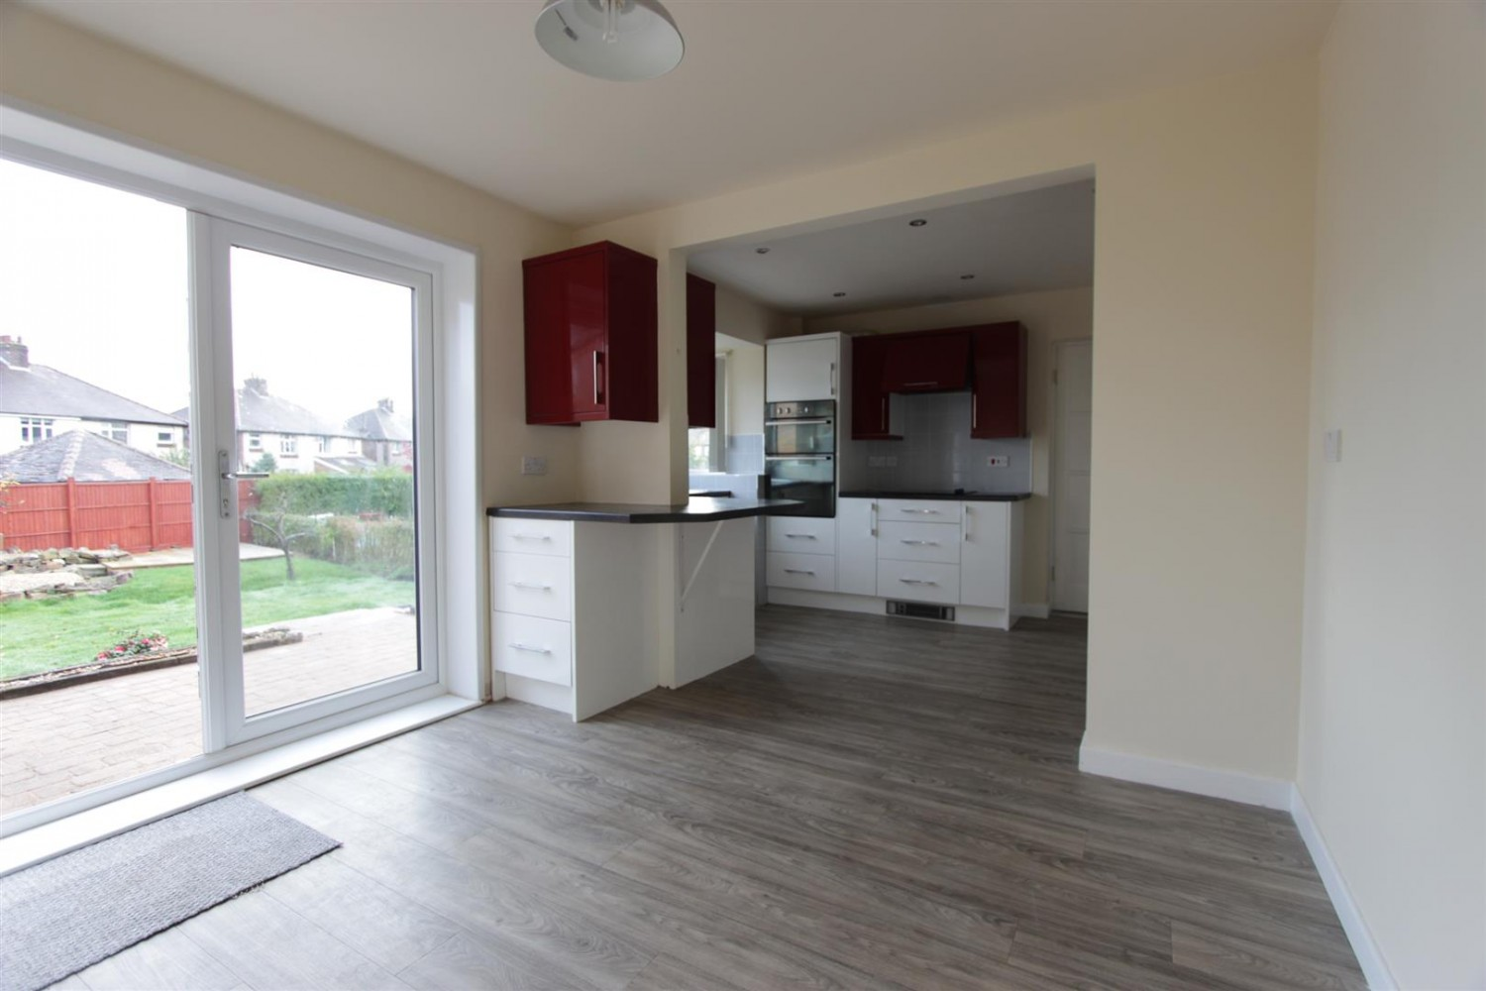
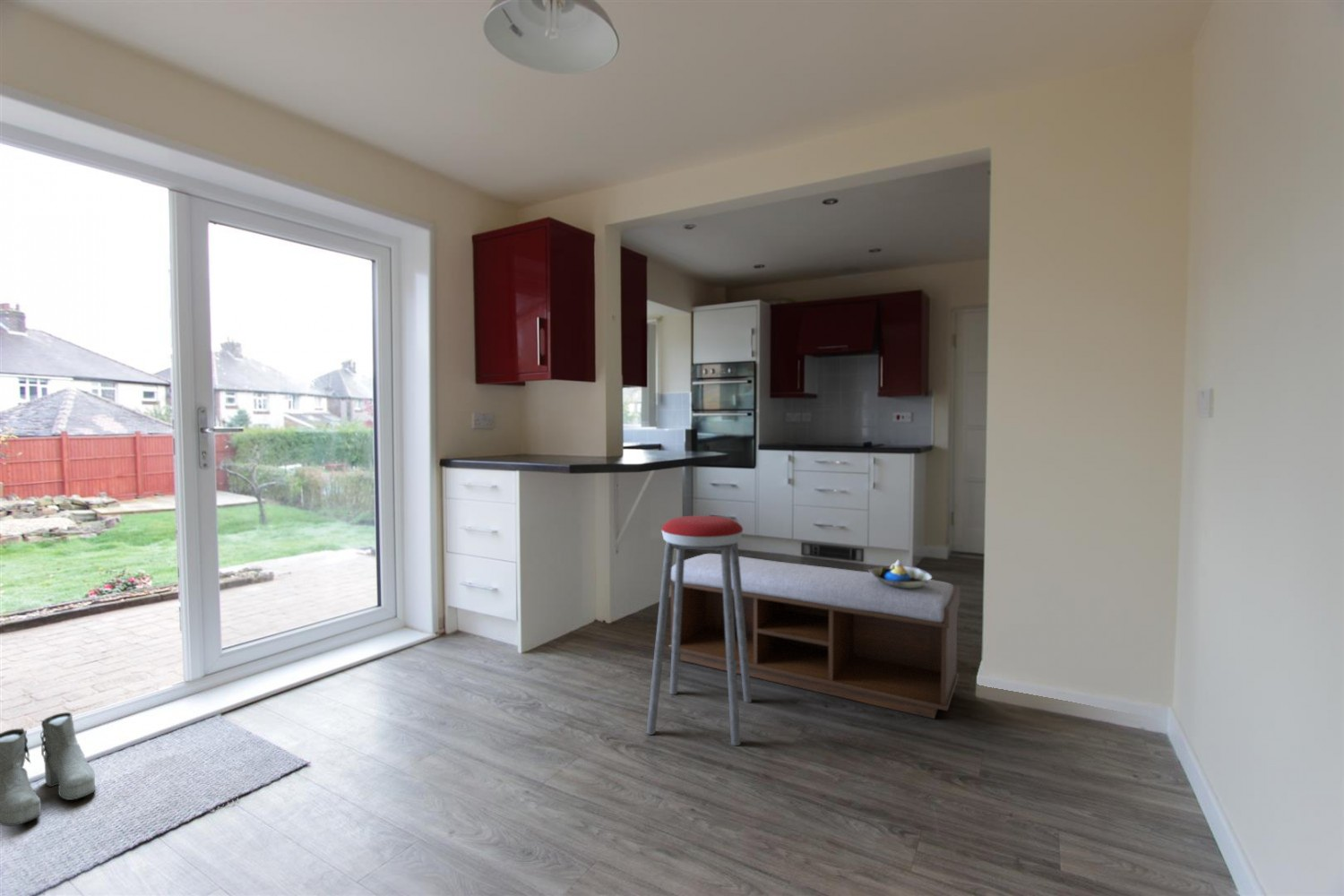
+ music stool [646,515,753,746]
+ boots [0,711,97,827]
+ bench [668,553,961,719]
+ decorative bowl [867,558,934,588]
